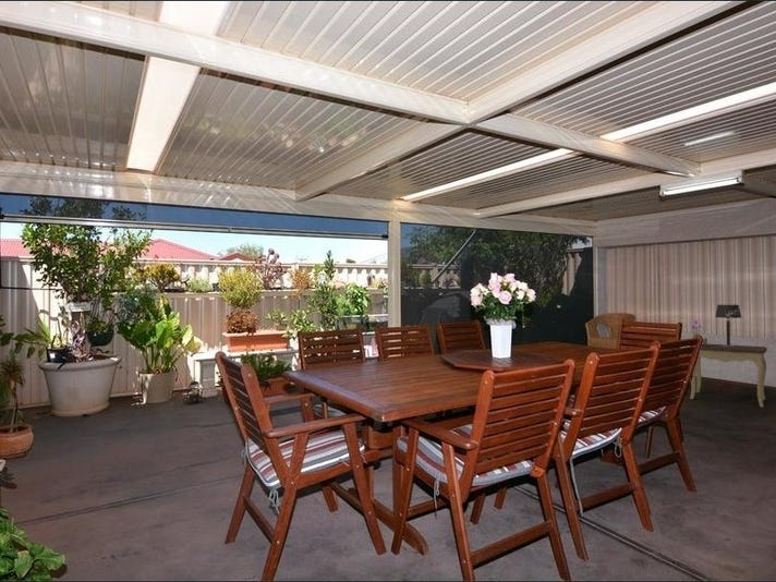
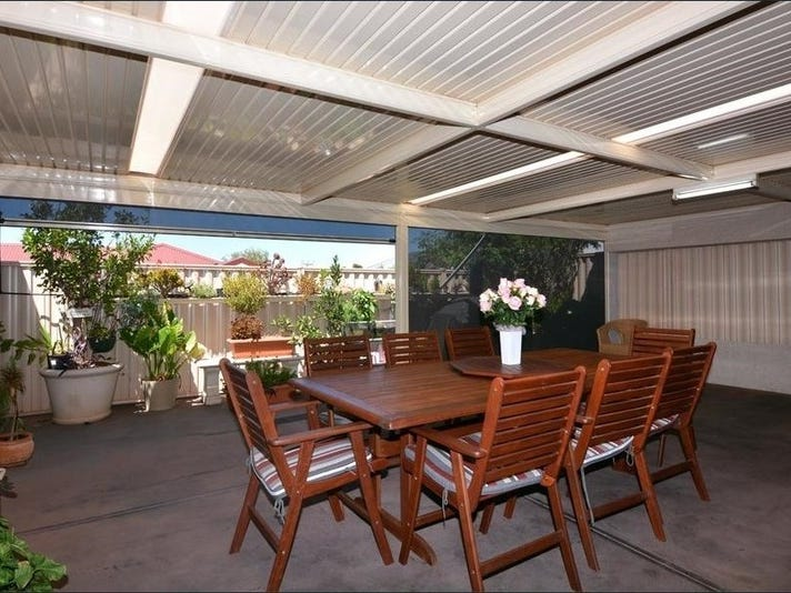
- side table [689,343,768,409]
- potted plant [686,316,708,347]
- table lamp [714,303,743,347]
- lantern [183,376,207,405]
